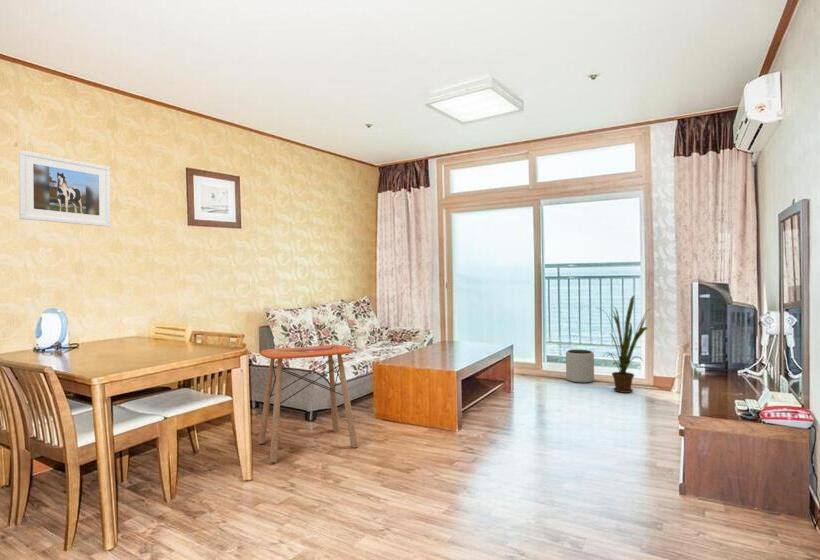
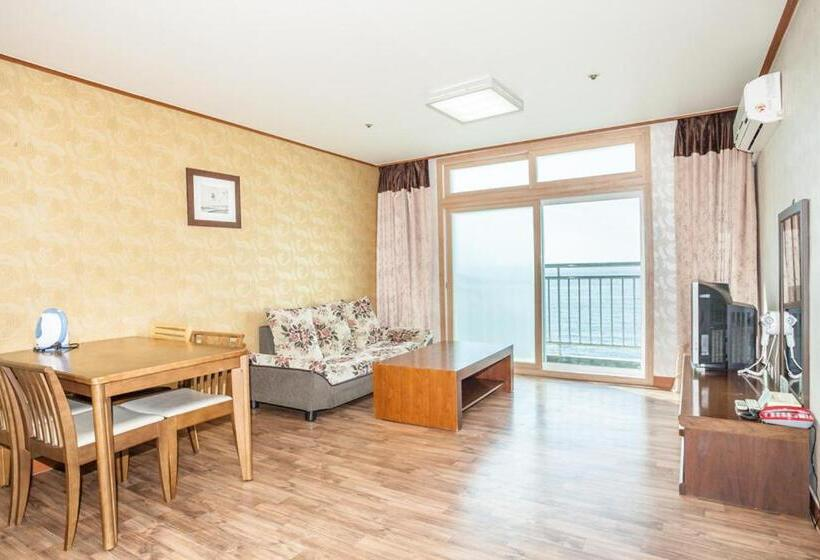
- plant pot [565,349,595,384]
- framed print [18,149,111,228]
- side table [257,344,359,463]
- house plant [597,295,652,394]
